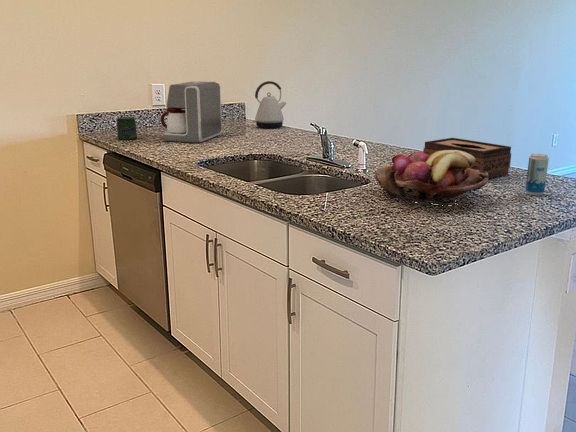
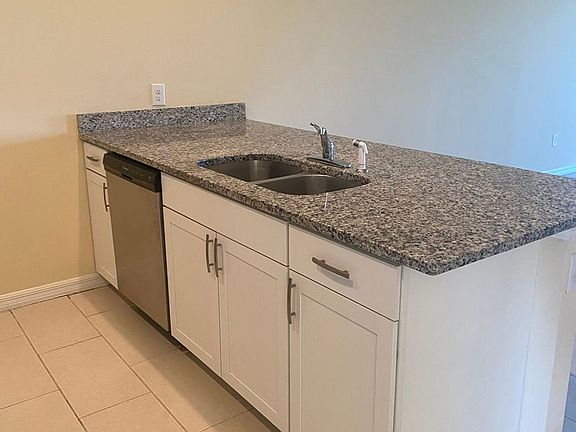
- fruit basket [374,150,489,205]
- kettle [252,80,287,129]
- jar [116,116,138,141]
- coffee maker [160,81,223,144]
- tissue box [422,137,512,180]
- beverage can [524,153,550,197]
